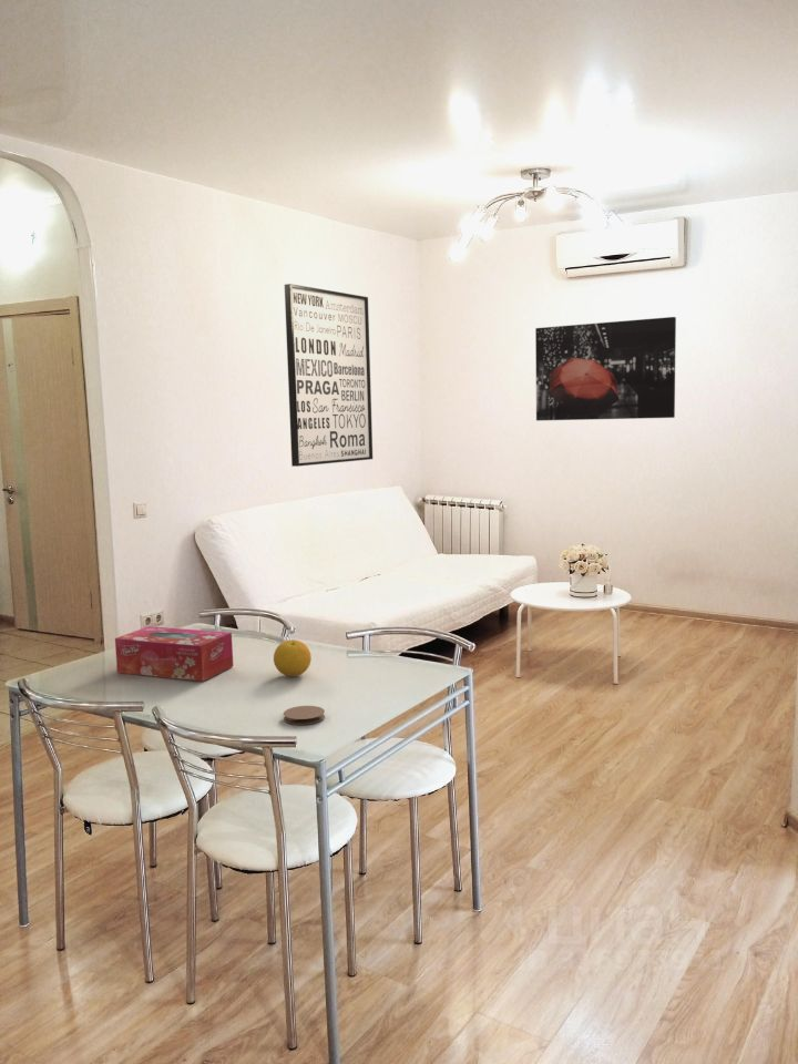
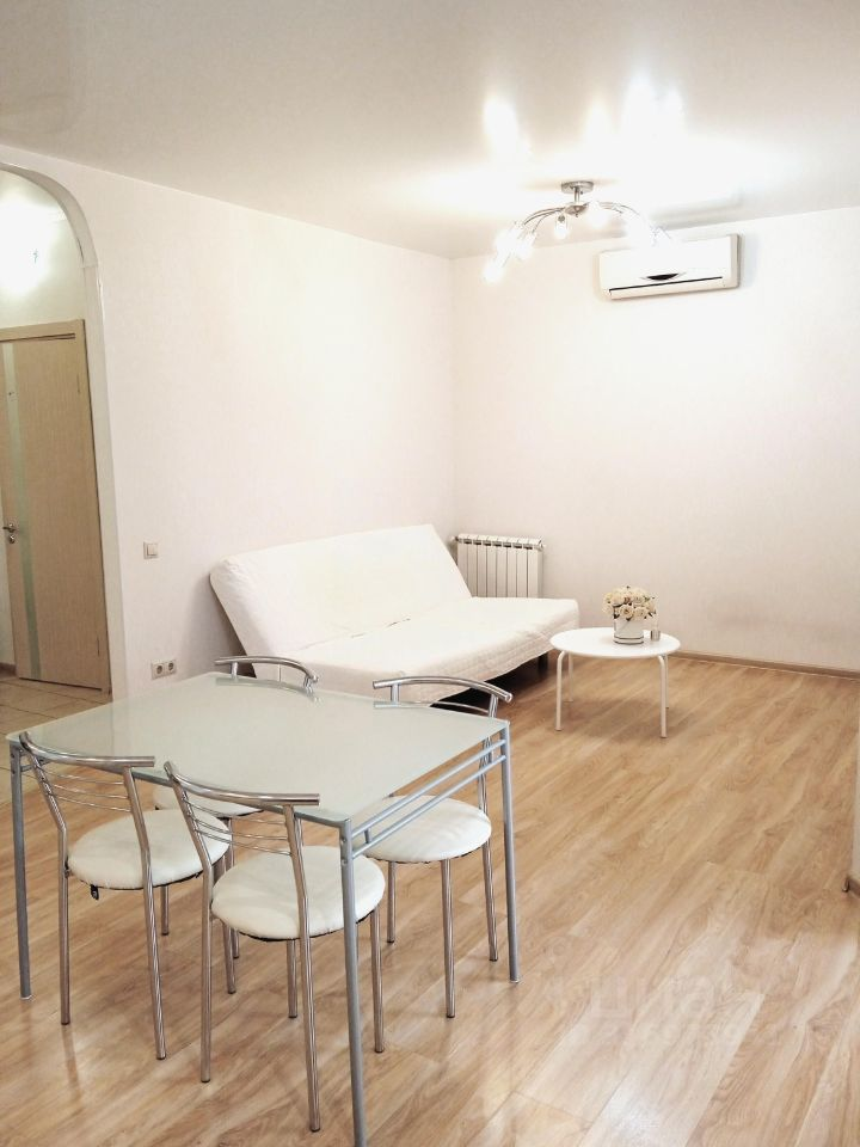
- wall art [284,283,374,468]
- fruit [273,638,313,677]
- coaster [283,705,326,726]
- tissue box [114,625,234,682]
- wall art [534,316,677,422]
